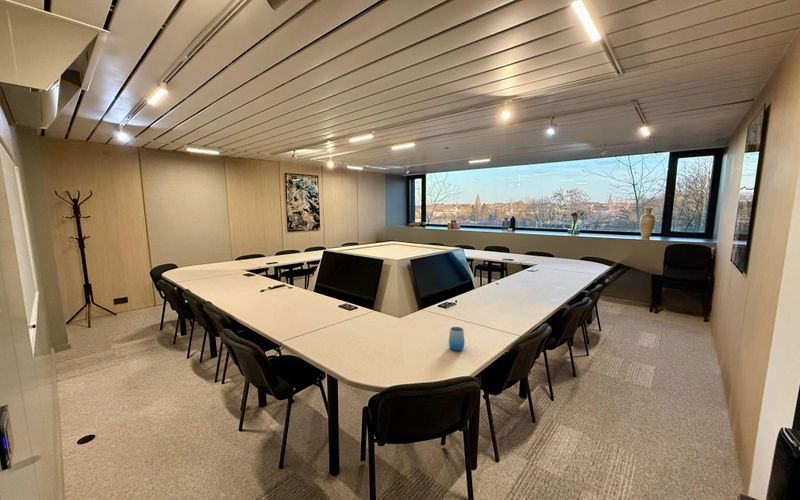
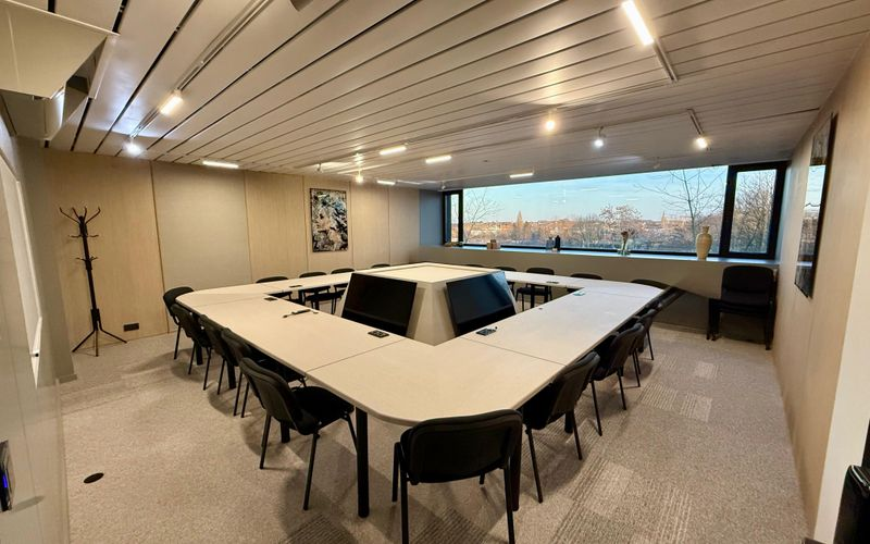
- cup [448,326,466,352]
